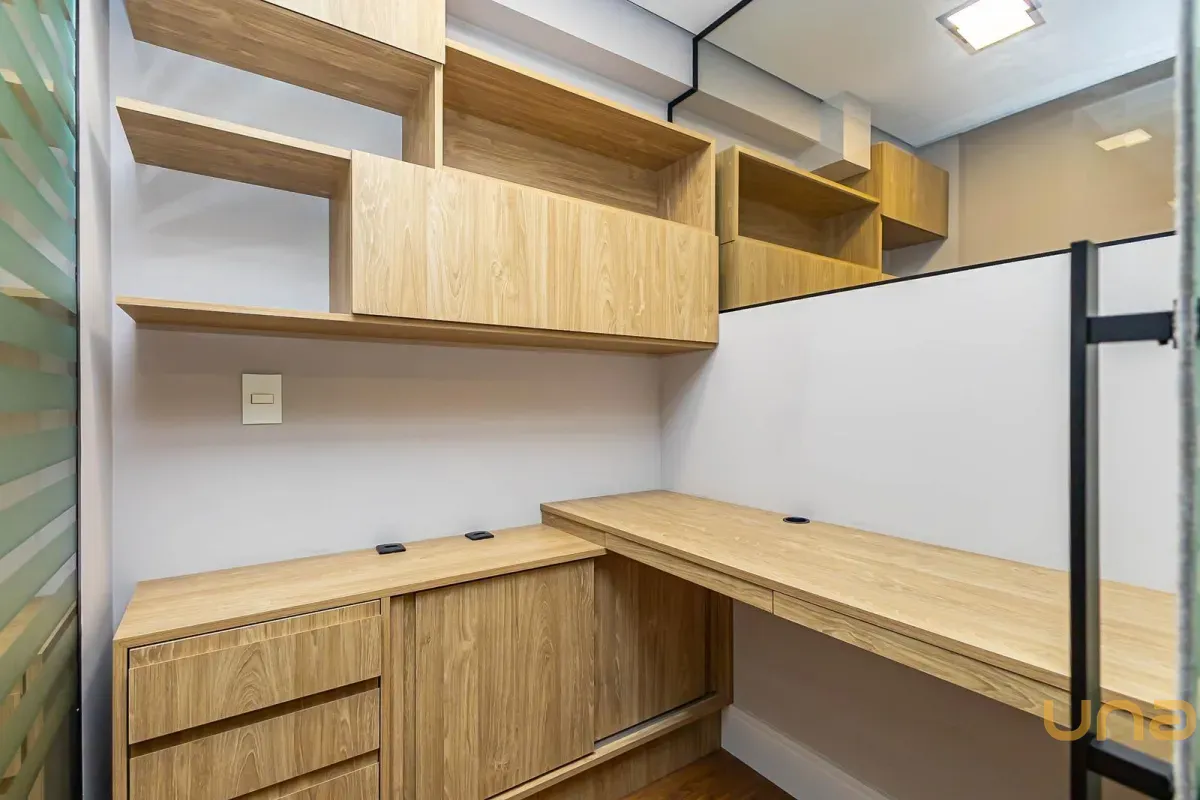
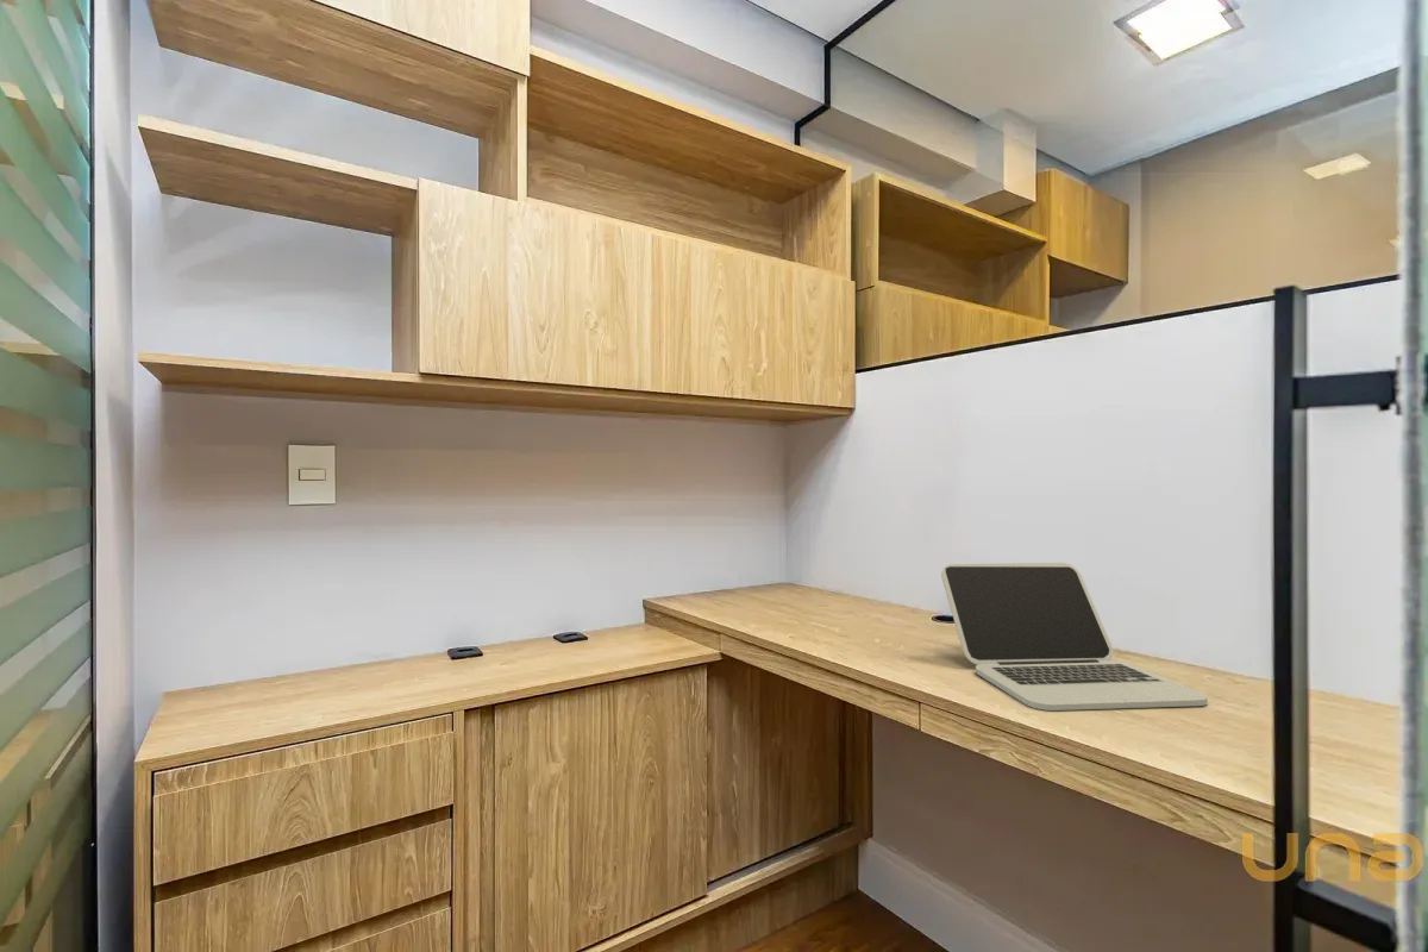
+ laptop [940,562,1209,712]
